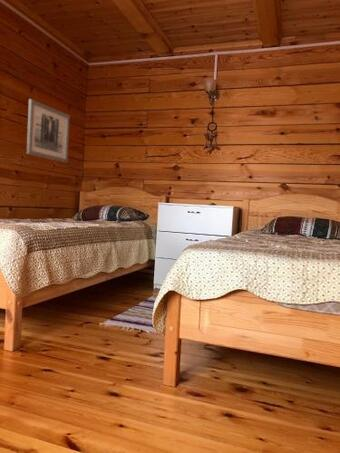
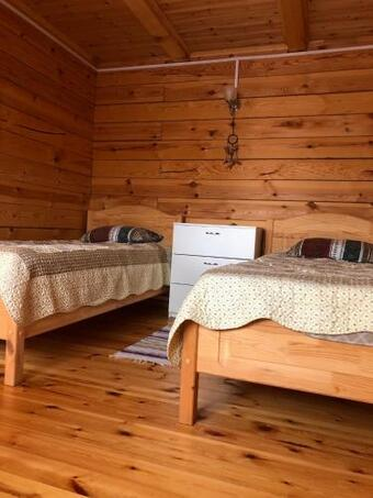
- wall art [26,98,71,163]
